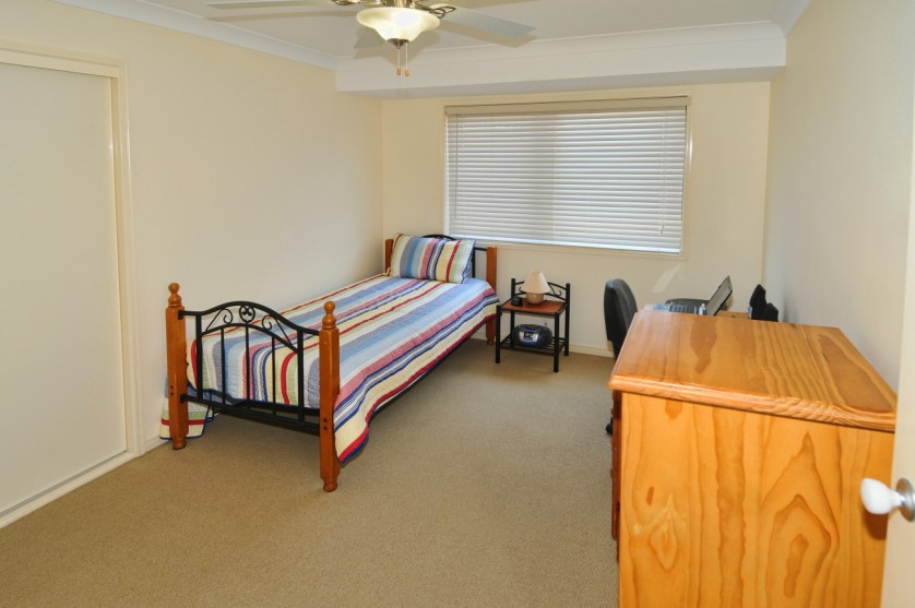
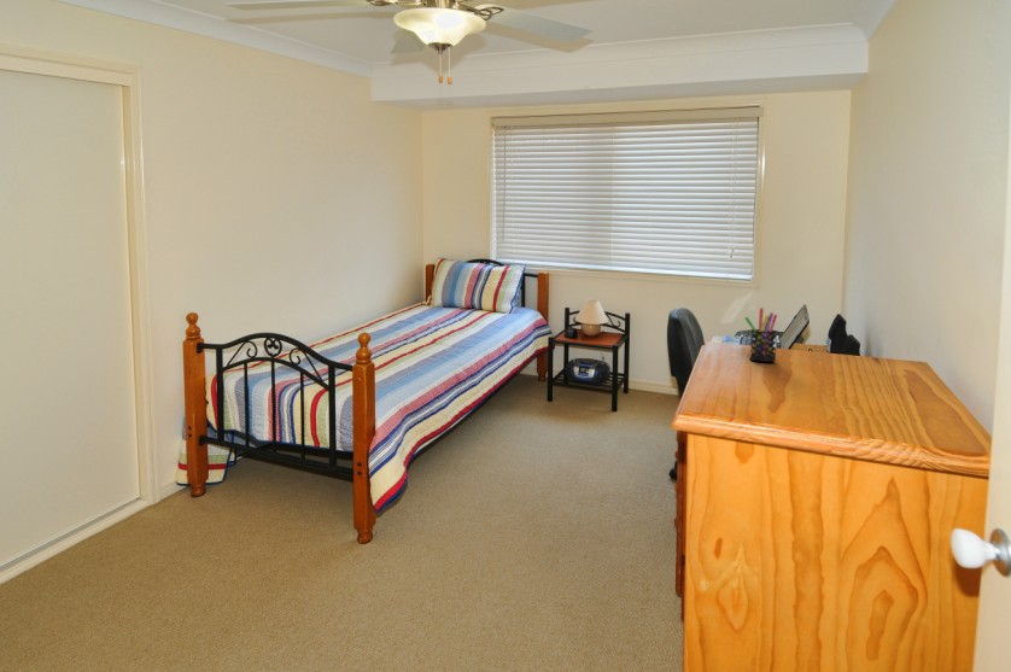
+ pen holder [743,306,778,363]
